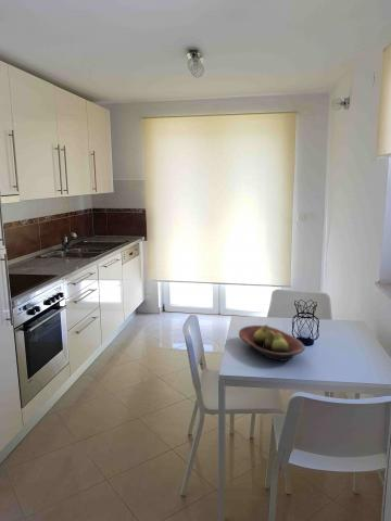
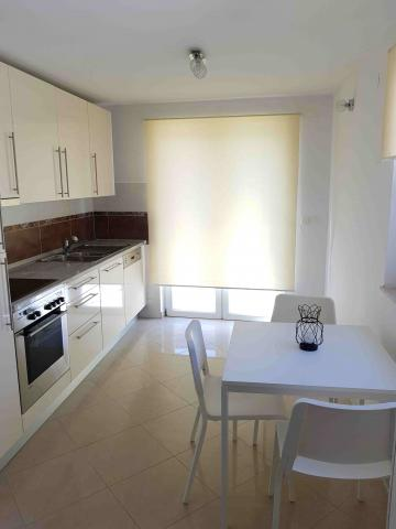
- fruit bowl [238,323,306,363]
